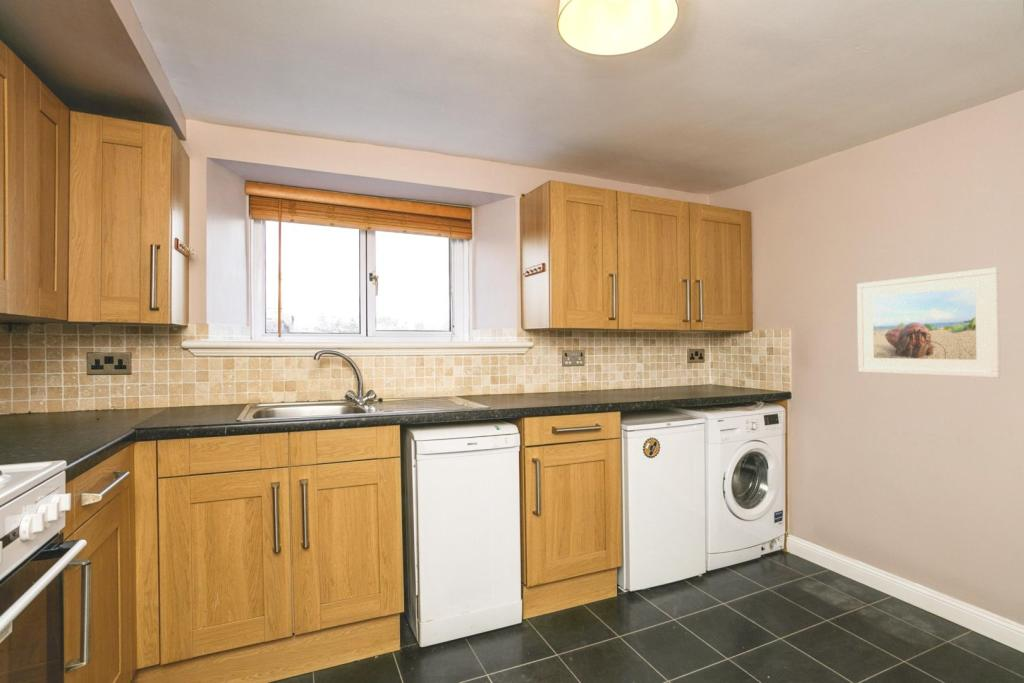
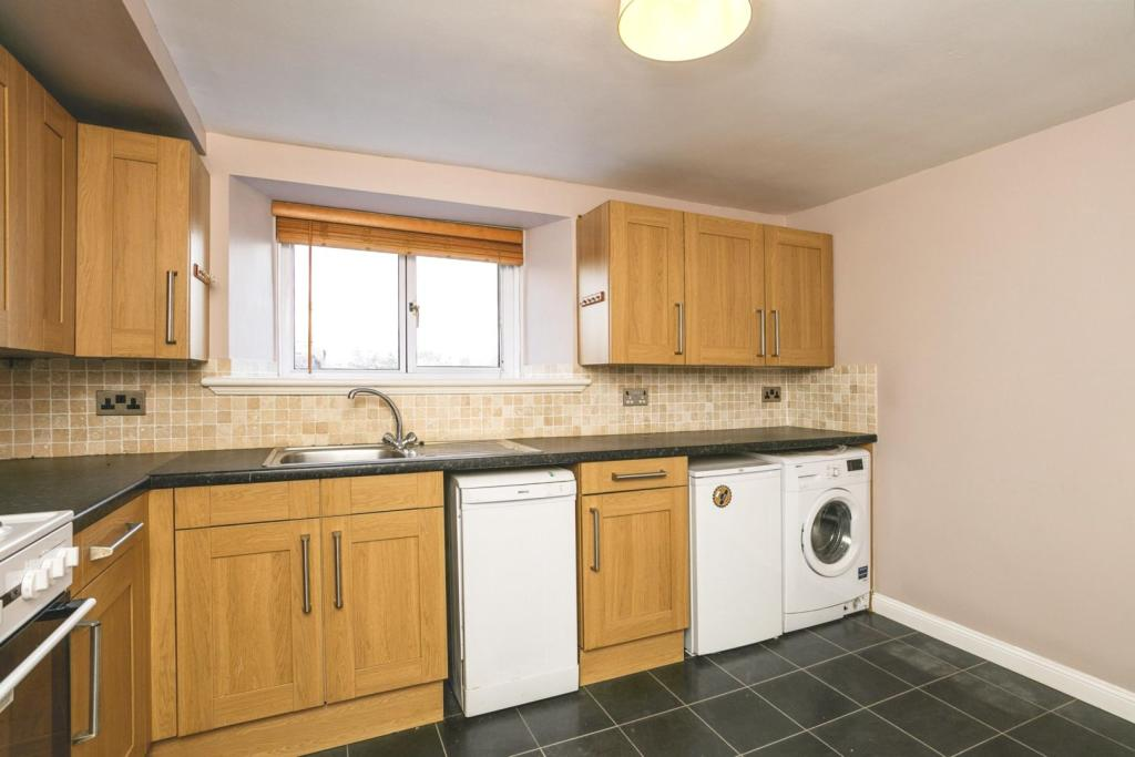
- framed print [856,267,1002,379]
